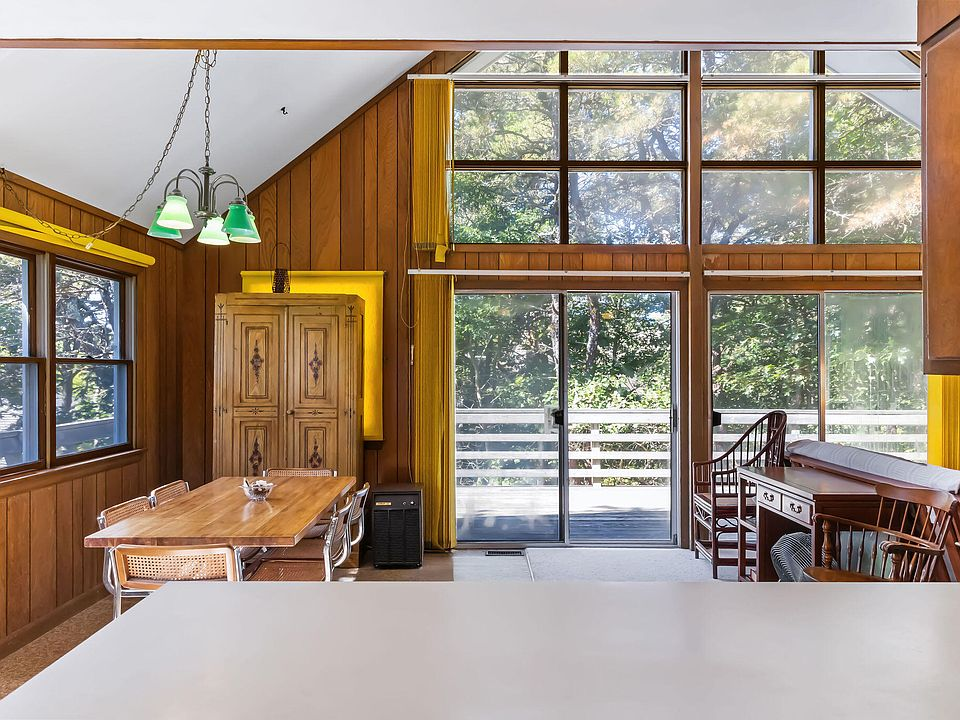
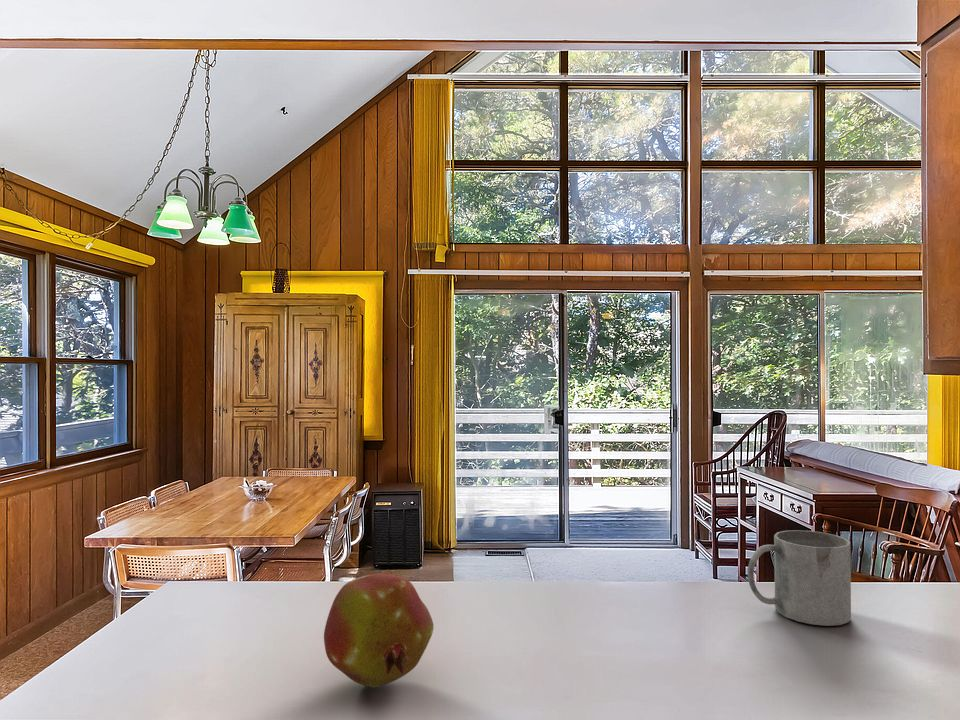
+ fruit [323,573,435,688]
+ mug [747,529,852,627]
